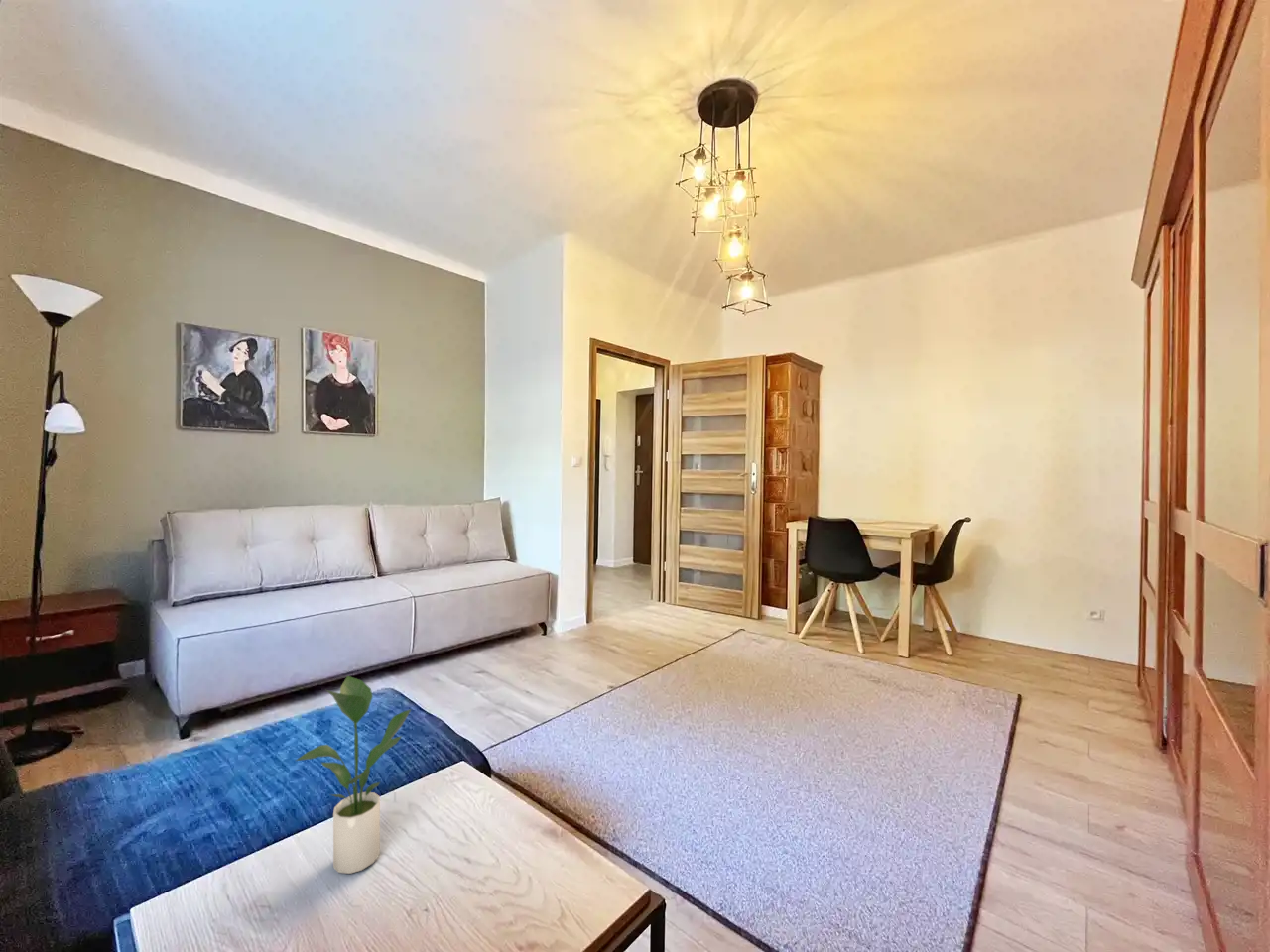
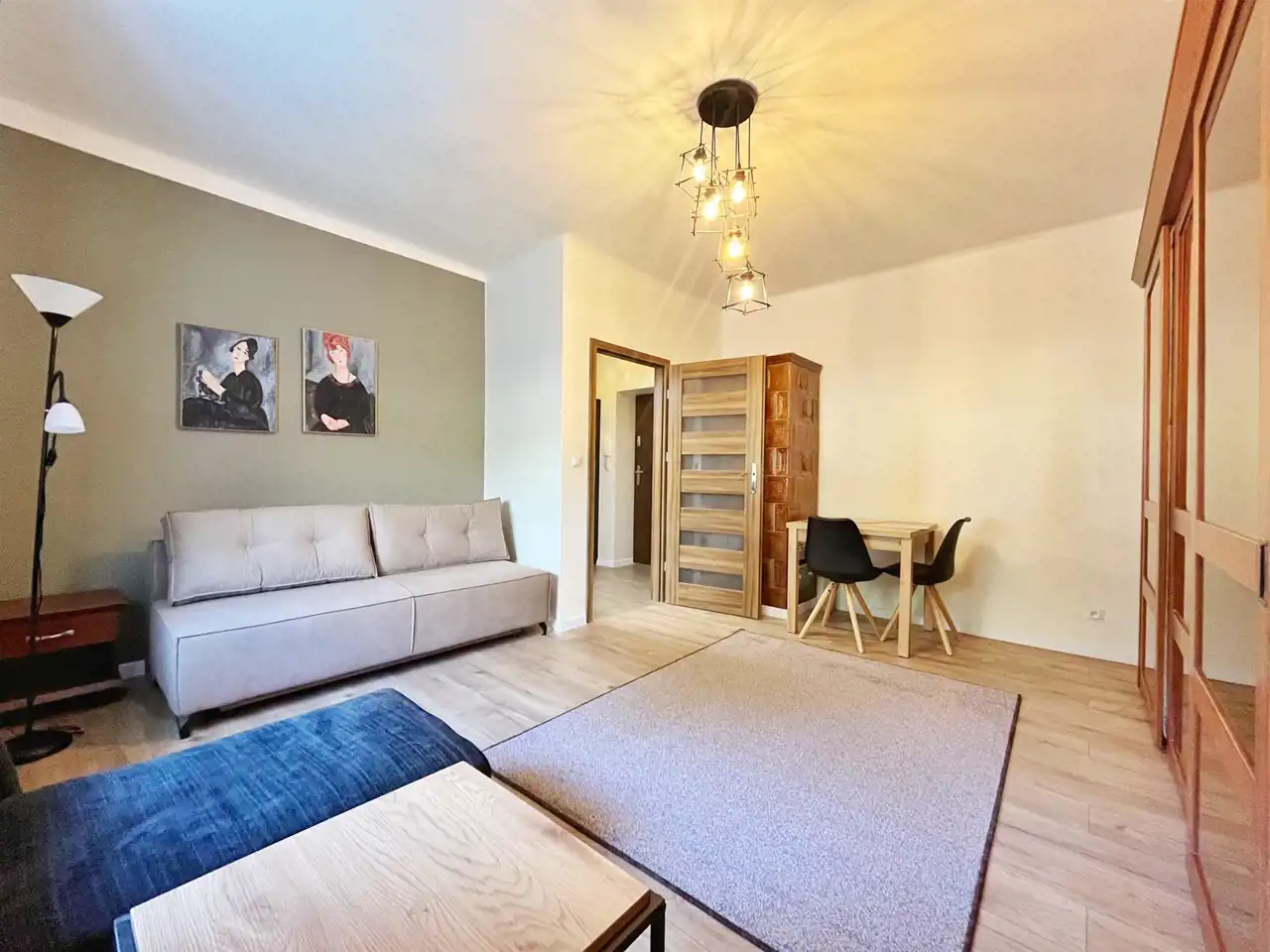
- potted plant [295,675,413,875]
